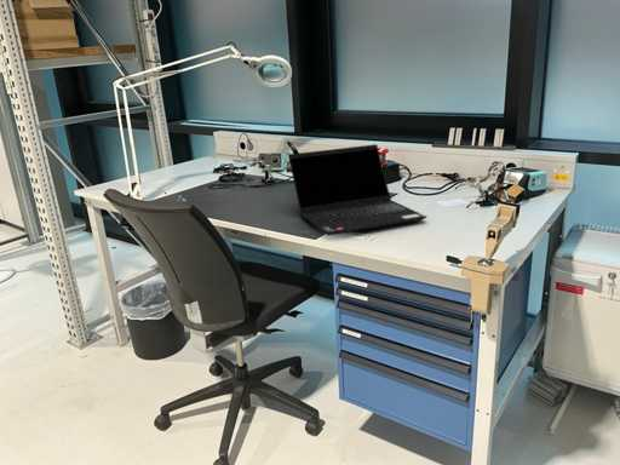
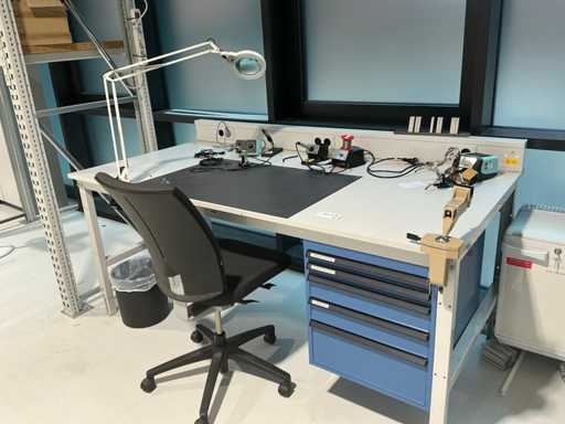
- laptop computer [287,143,427,236]
